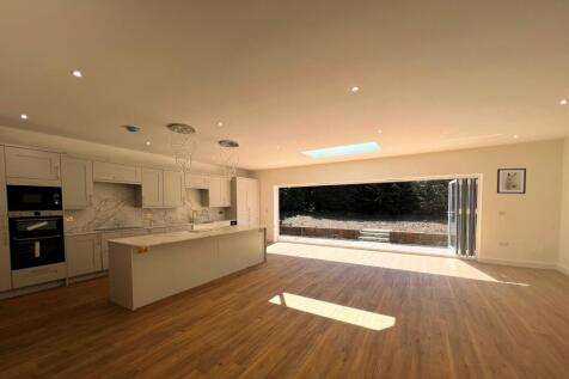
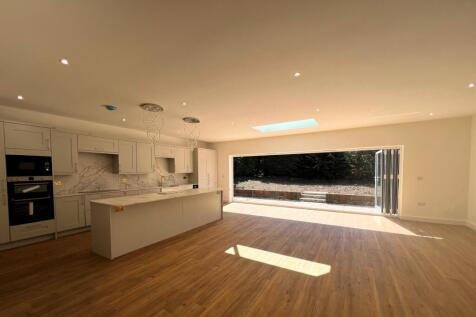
- wall art [496,167,527,195]
